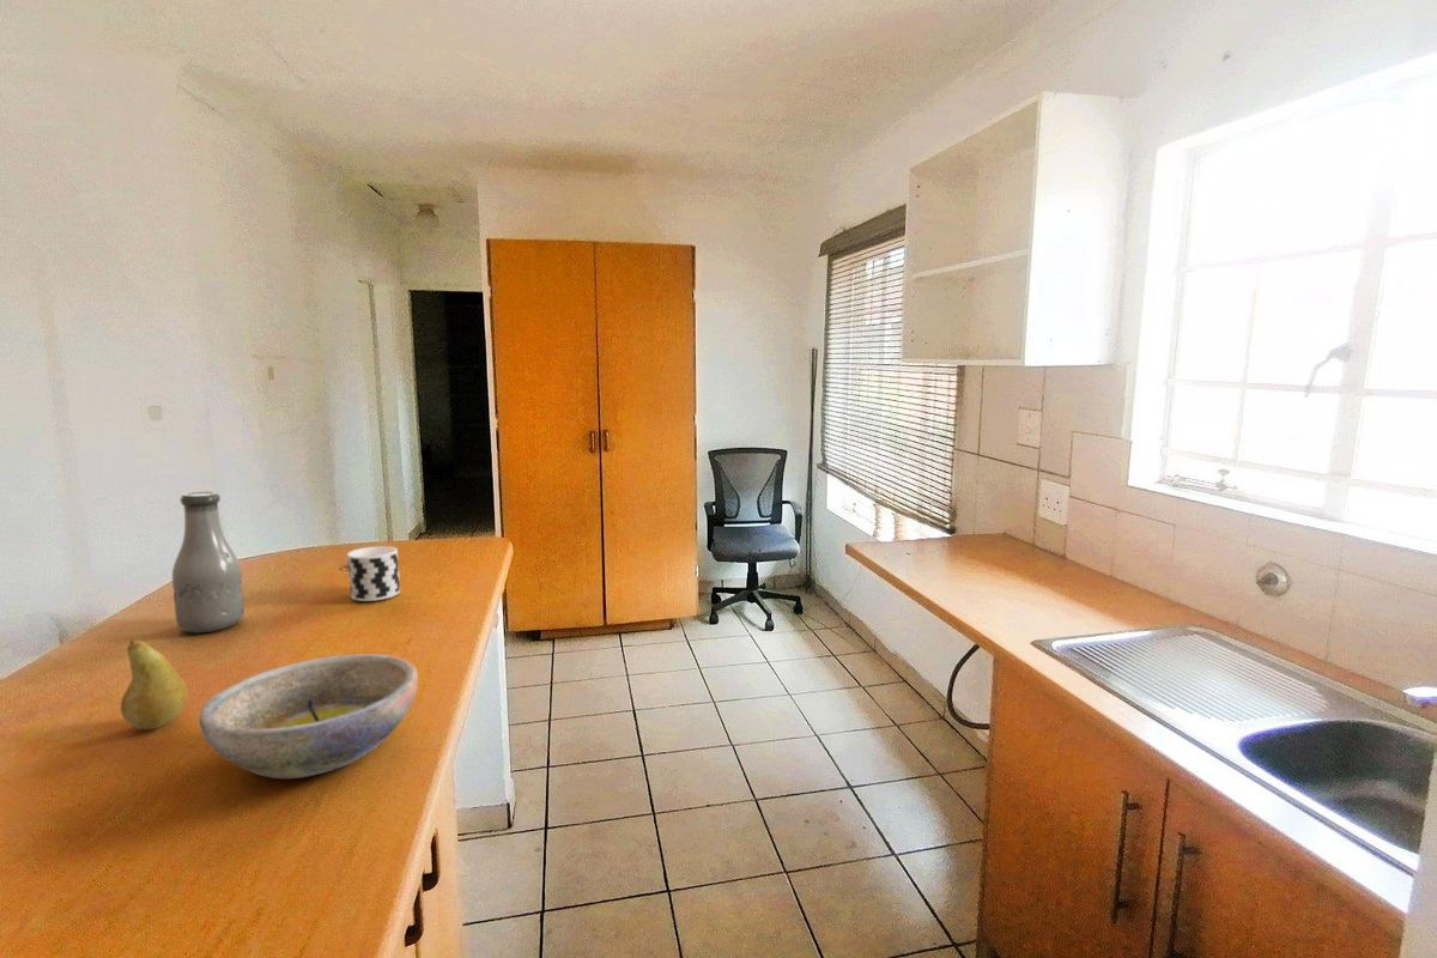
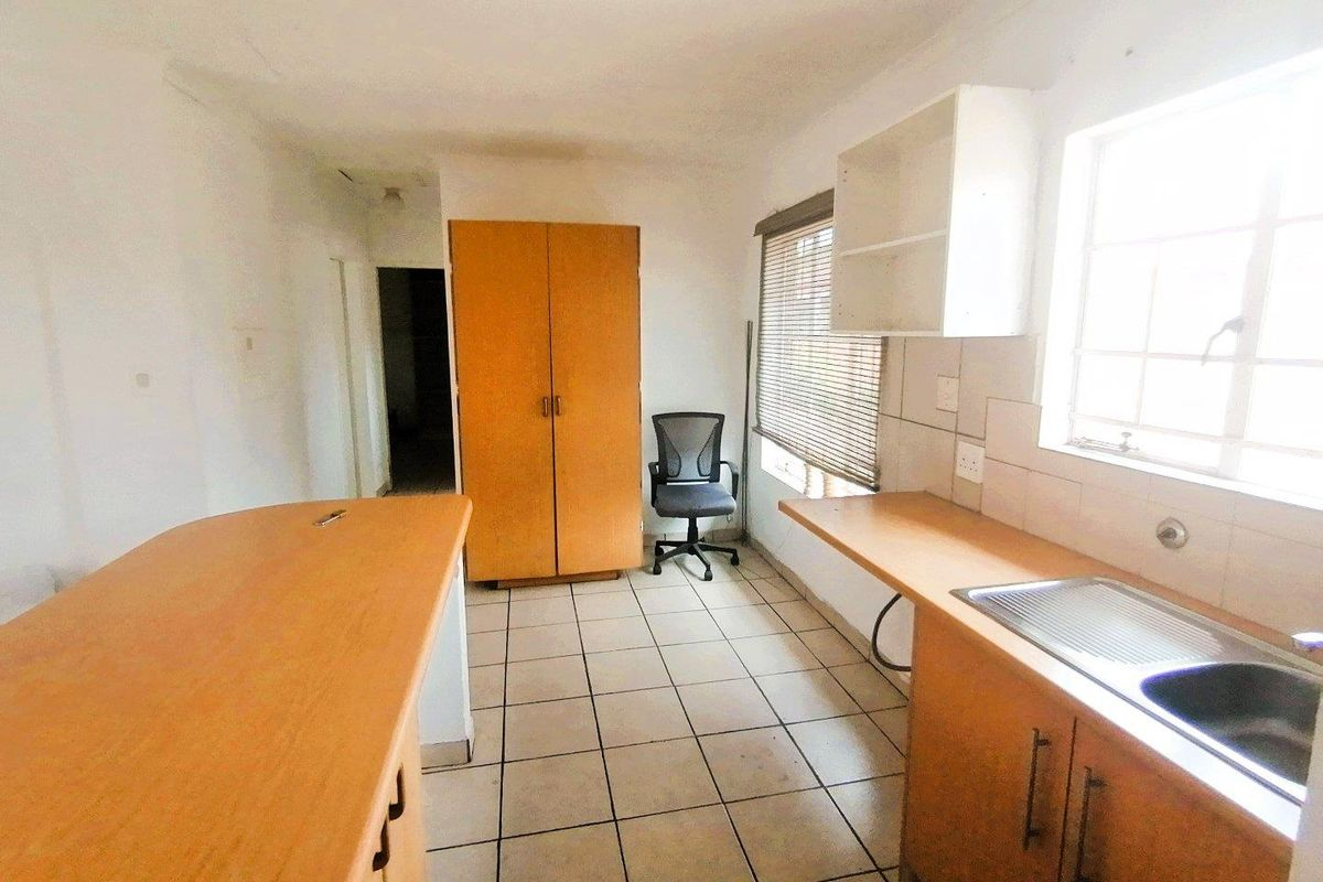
- cup [346,545,401,602]
- bottle [171,491,245,633]
- fruit [120,639,189,730]
- bowl [199,653,419,780]
